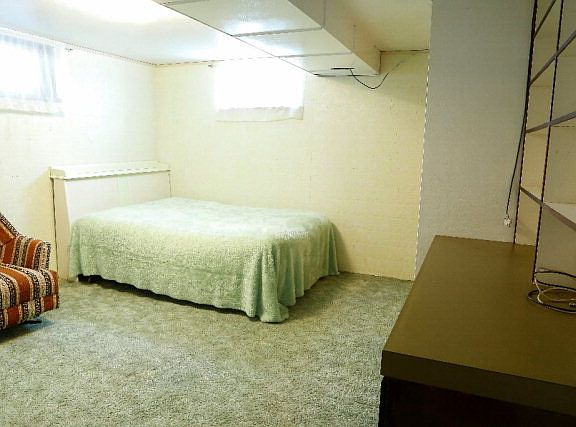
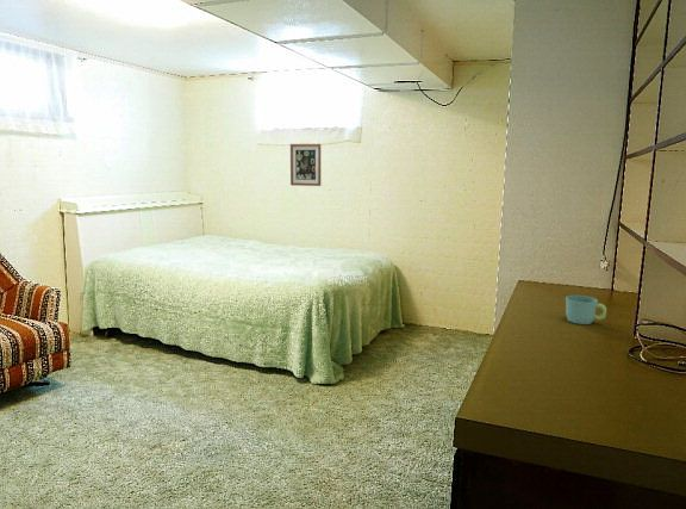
+ mug [565,294,607,325]
+ wall art [289,143,322,187]
